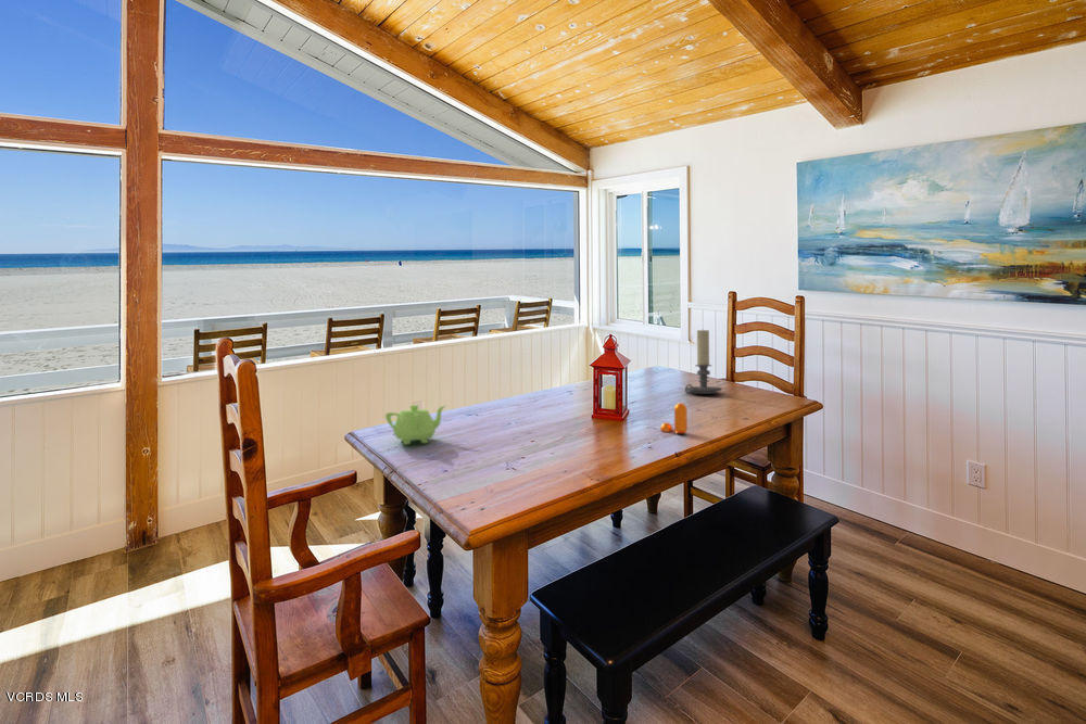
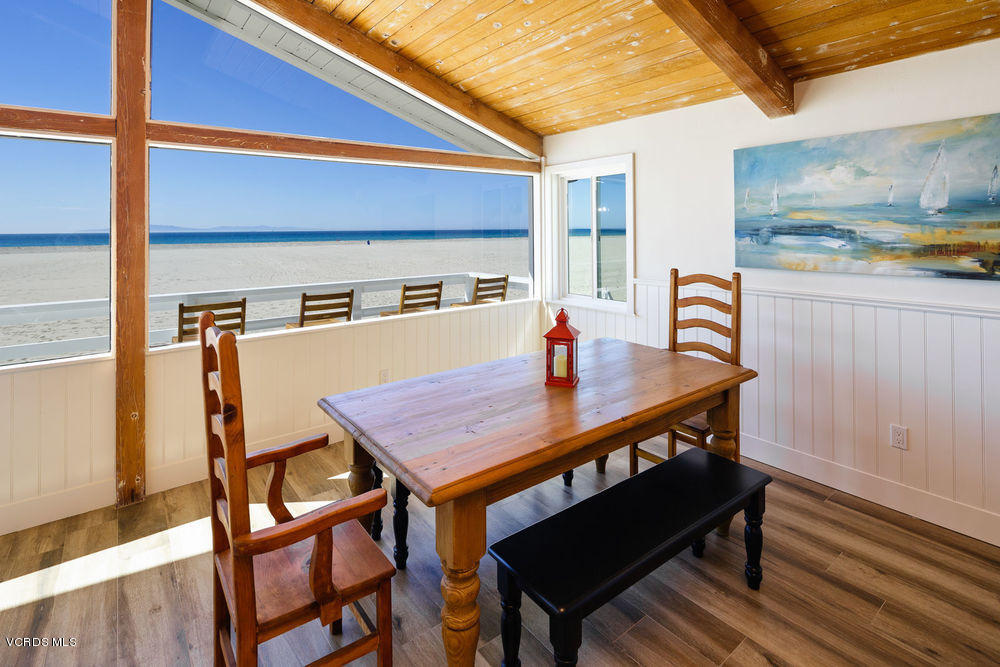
- teapot [384,404,446,445]
- candle holder [684,329,722,395]
- pepper shaker [659,402,689,434]
